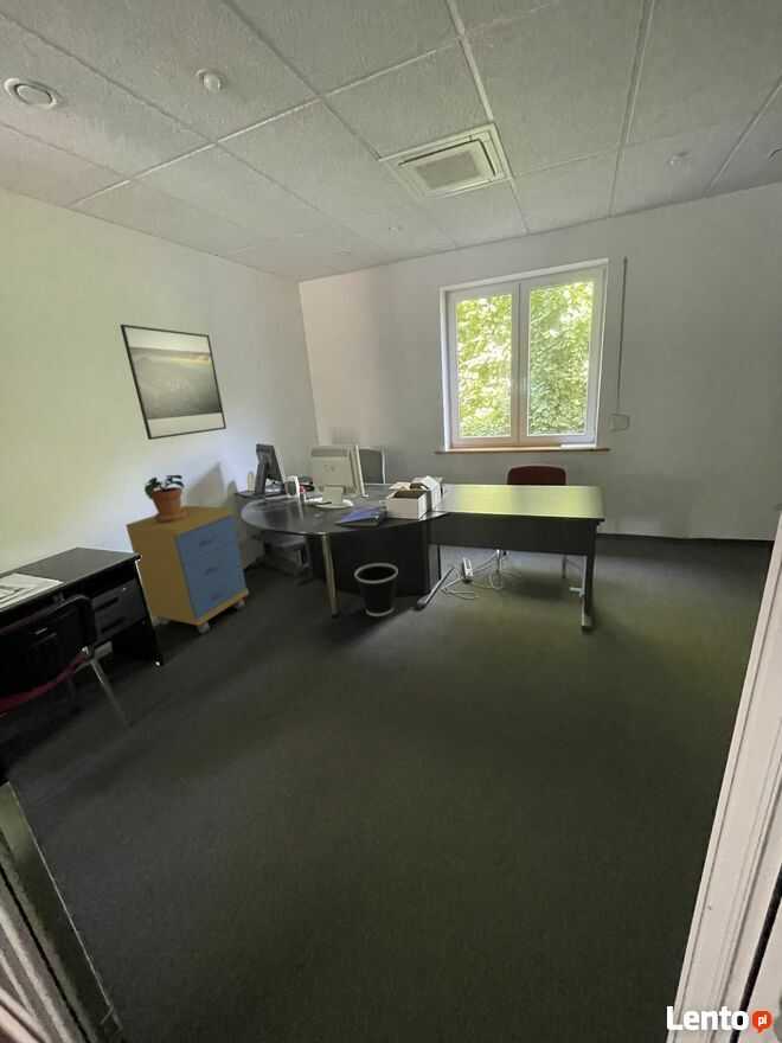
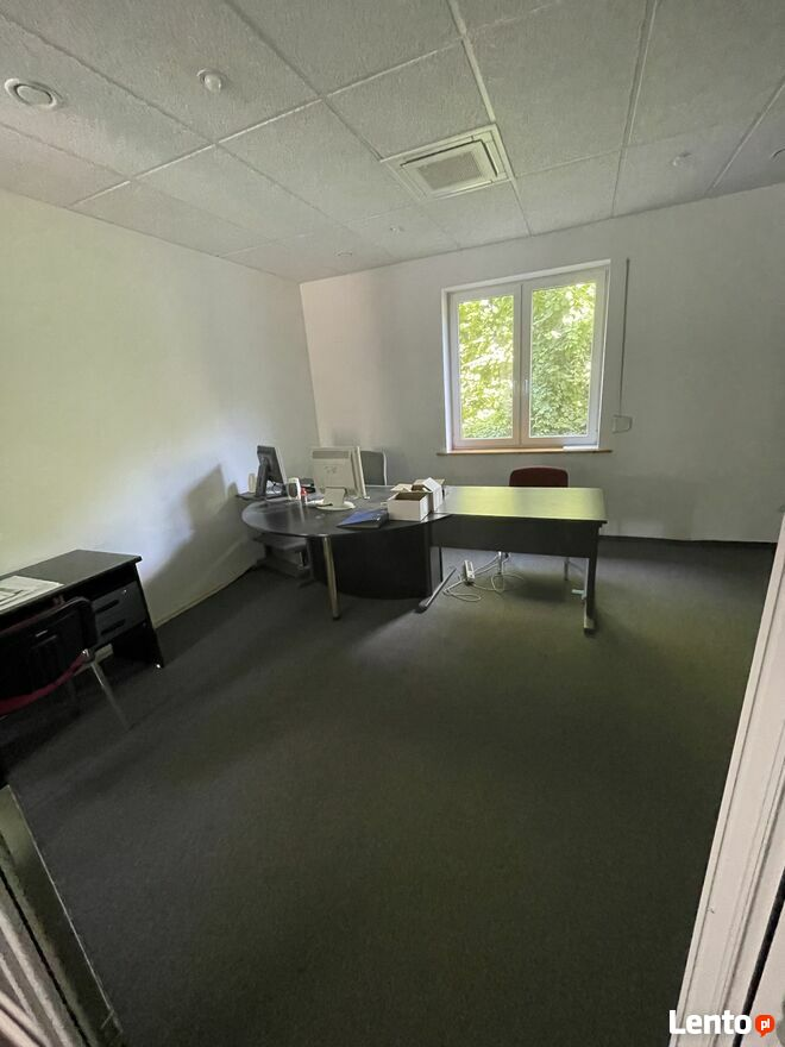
- storage cabinet [124,505,250,634]
- potted plant [143,474,187,523]
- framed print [120,324,227,441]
- wastebasket [354,562,399,618]
